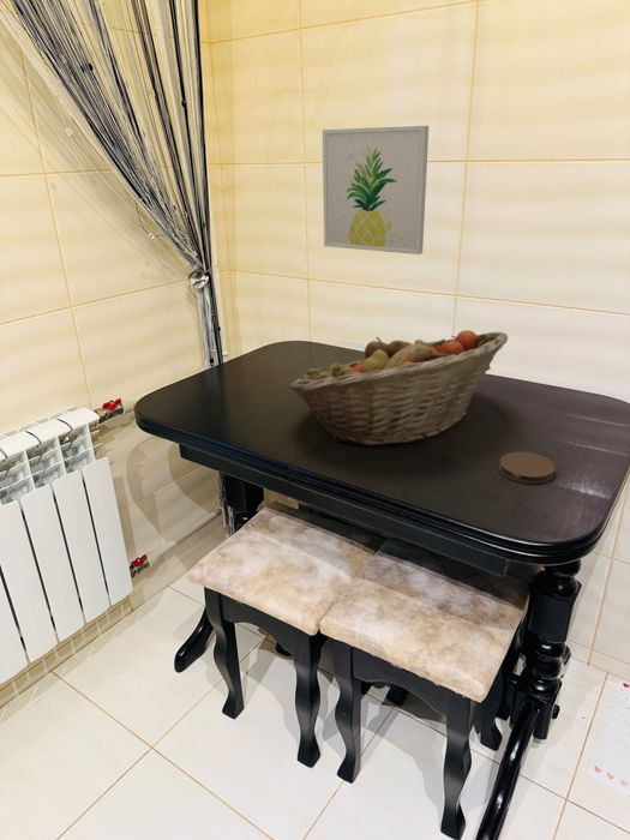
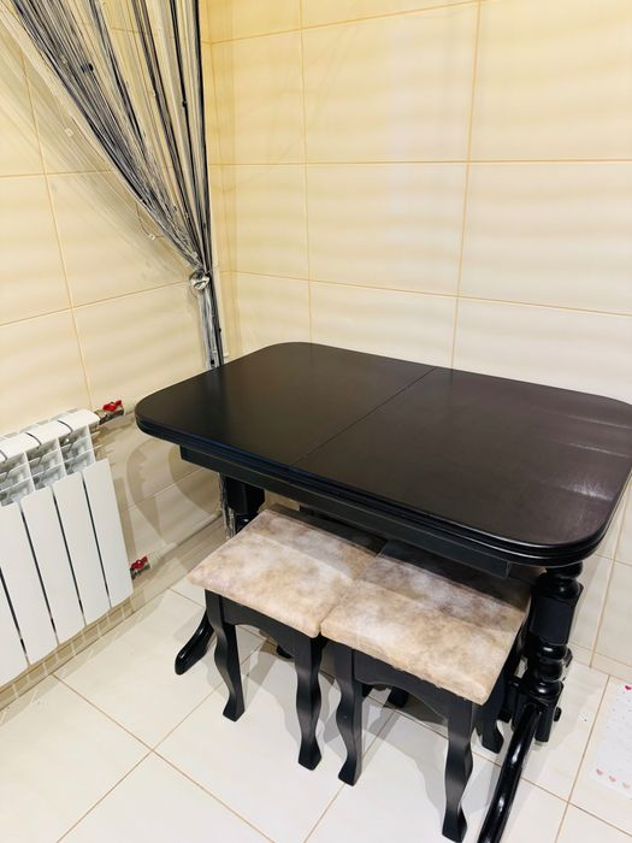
- fruit basket [287,329,509,446]
- coaster [498,451,557,485]
- wall art [322,125,430,256]
